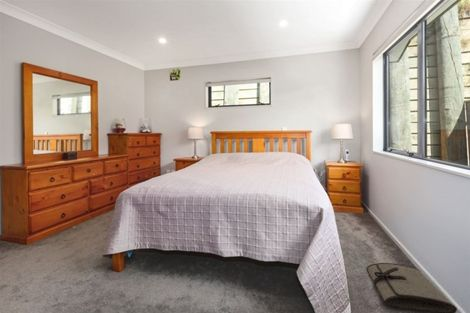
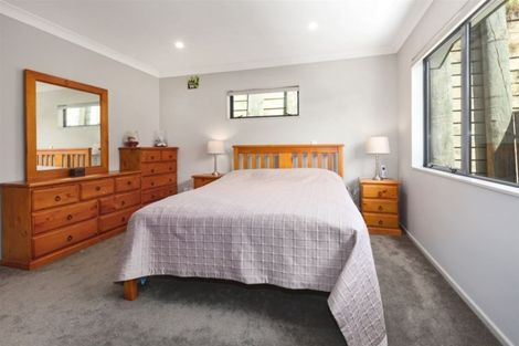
- tool roll [366,262,458,313]
